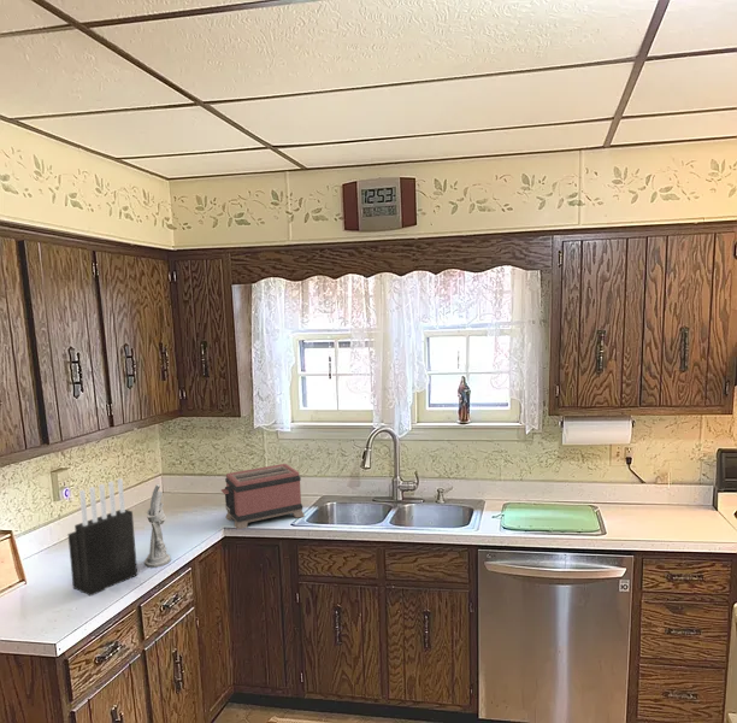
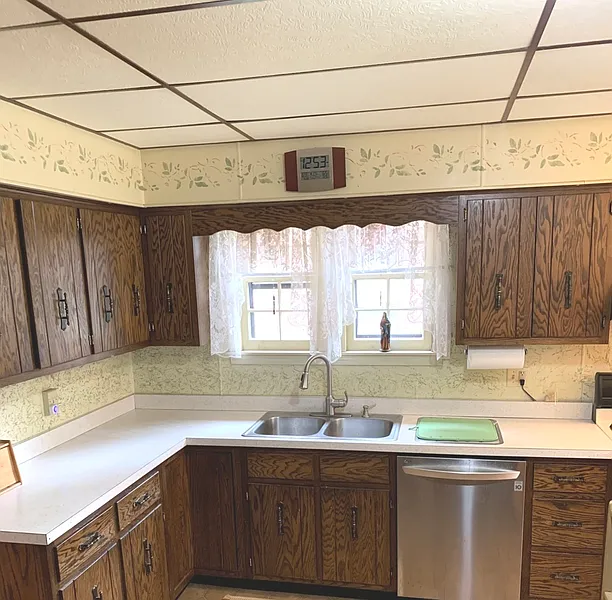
- knife block [67,477,138,598]
- utensil holder [143,483,171,569]
- toaster [220,463,306,530]
